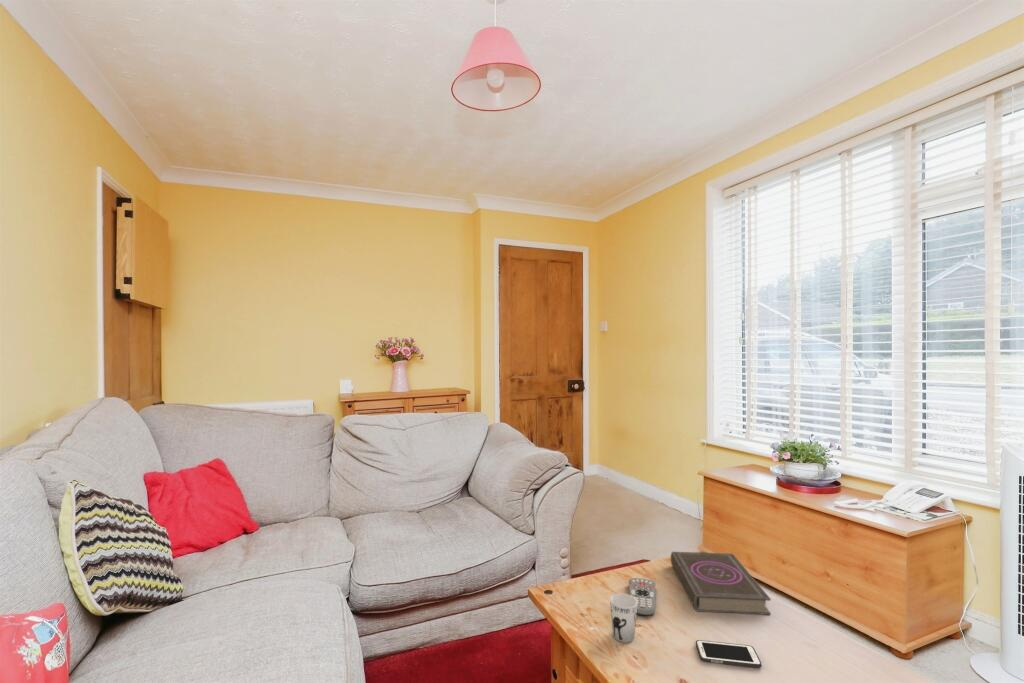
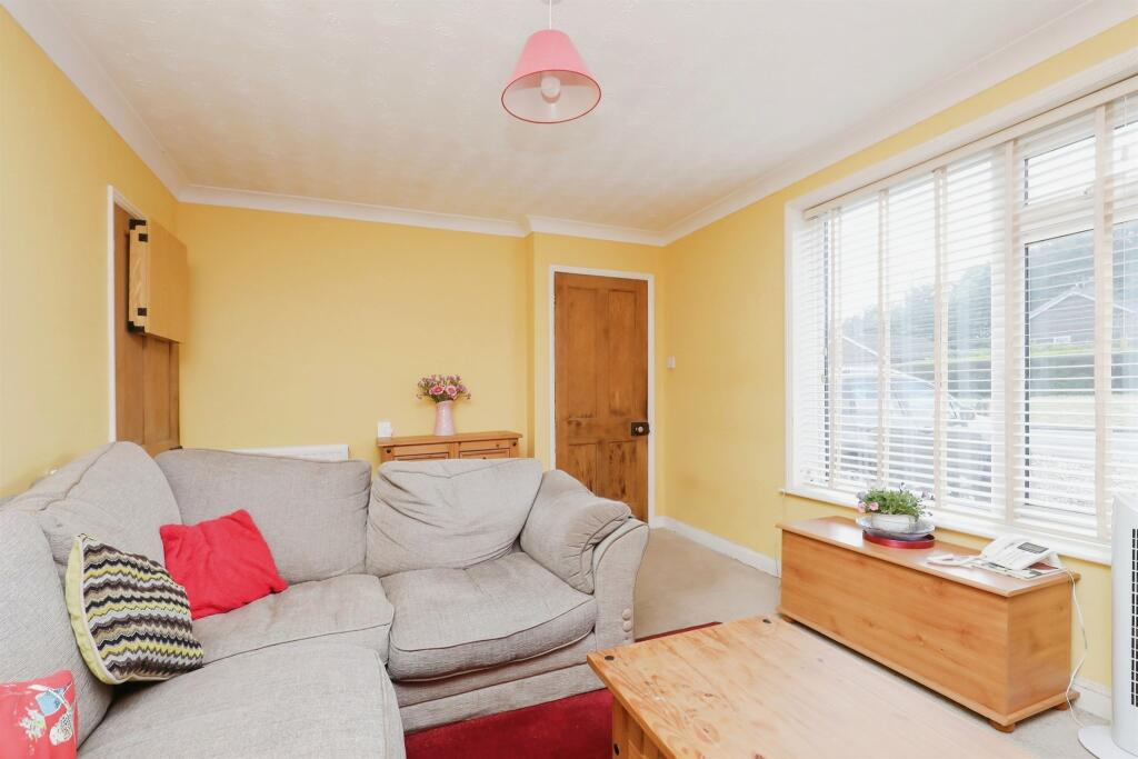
- cell phone [695,639,762,668]
- book [670,551,772,616]
- cup [609,592,637,644]
- remote control [628,577,657,617]
